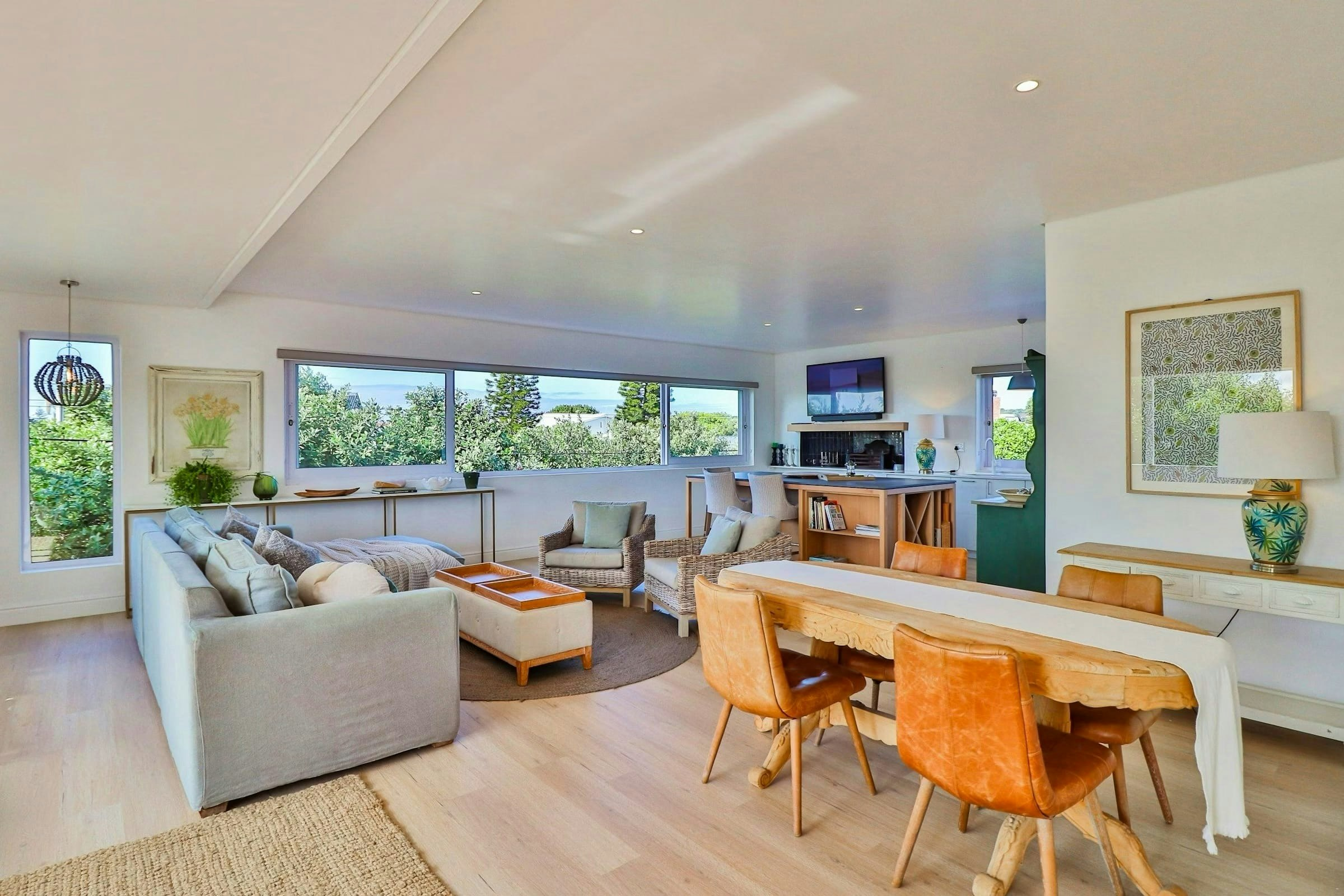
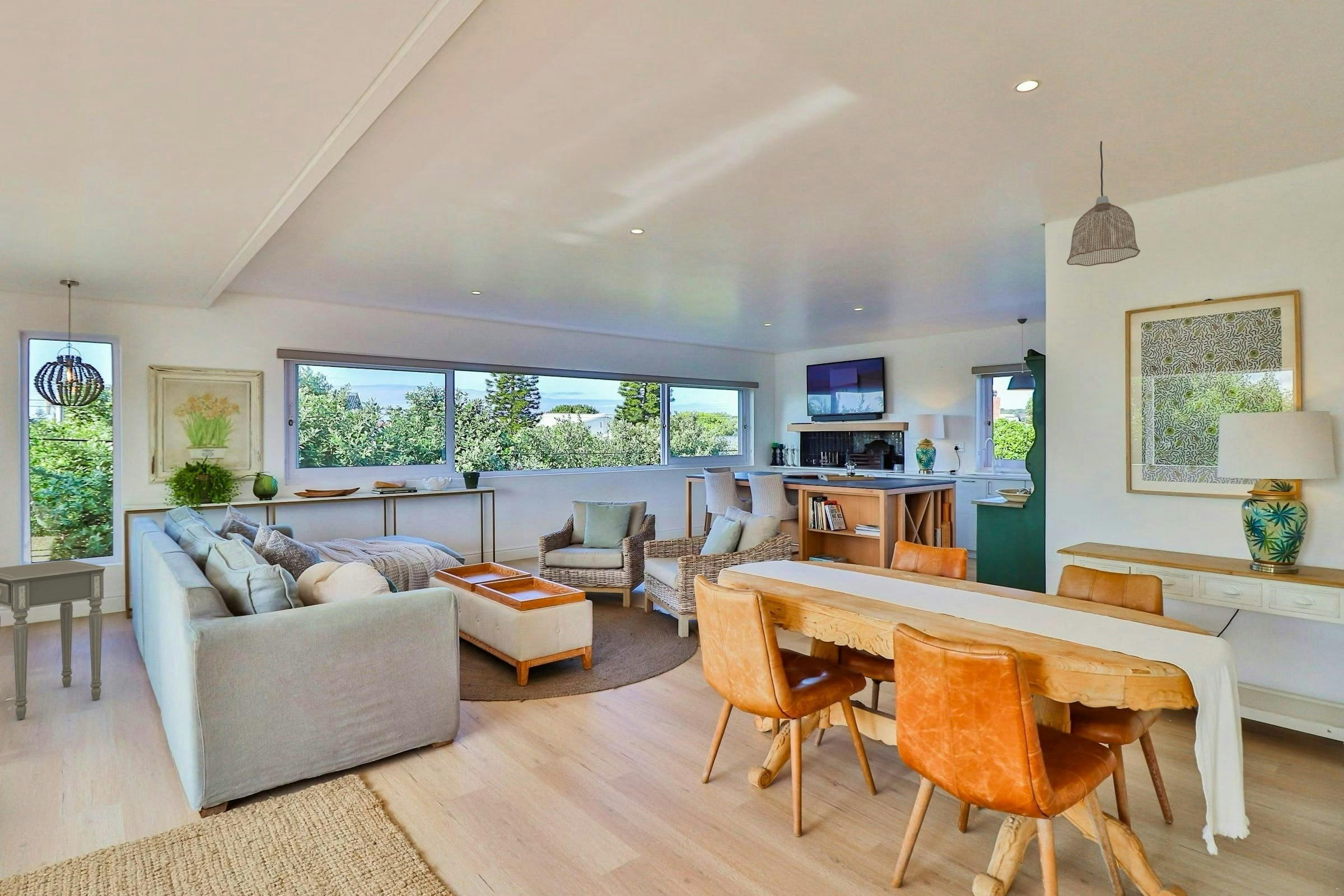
+ side table [0,559,106,720]
+ pendant lamp [1066,141,1141,267]
